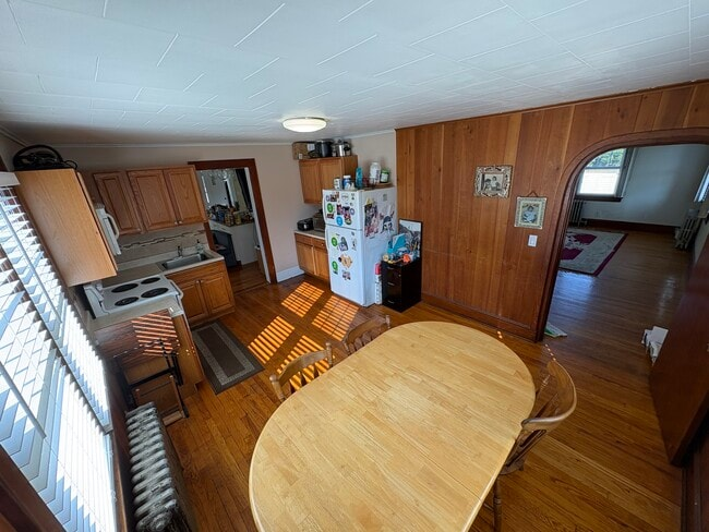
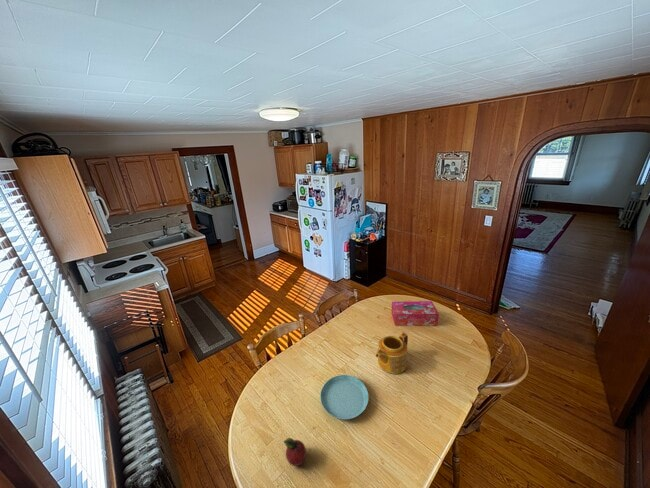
+ fruit [282,437,307,467]
+ tissue box [391,300,440,327]
+ teapot [375,332,409,375]
+ saucer [319,374,369,421]
